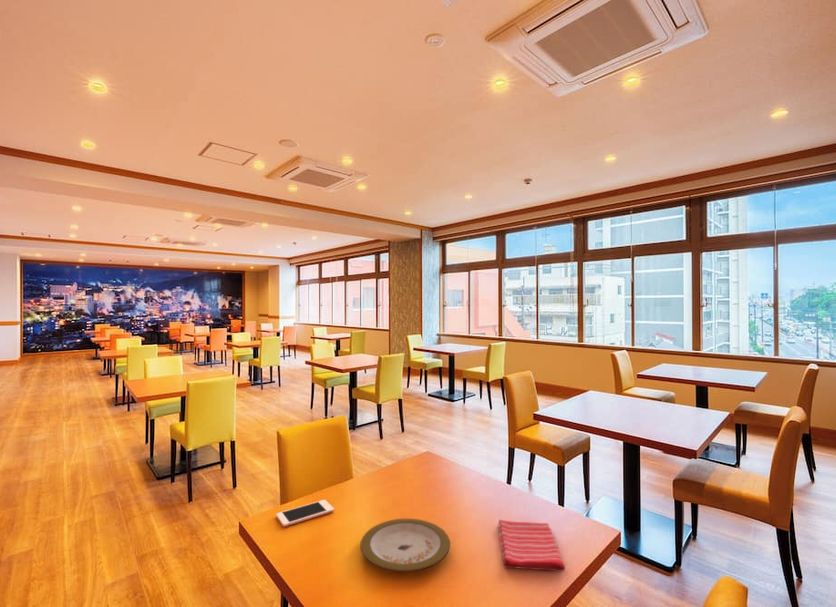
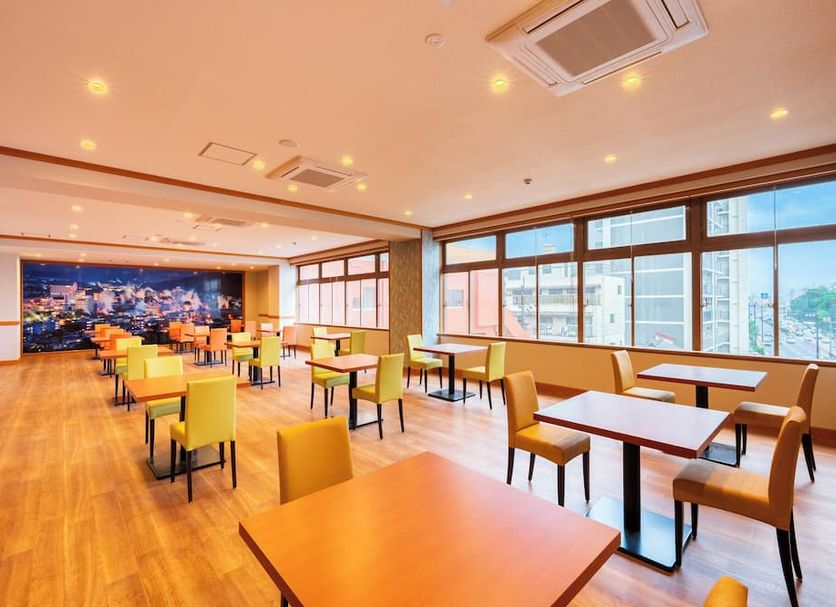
- plate [359,518,451,573]
- cell phone [275,499,335,528]
- dish towel [497,519,566,573]
